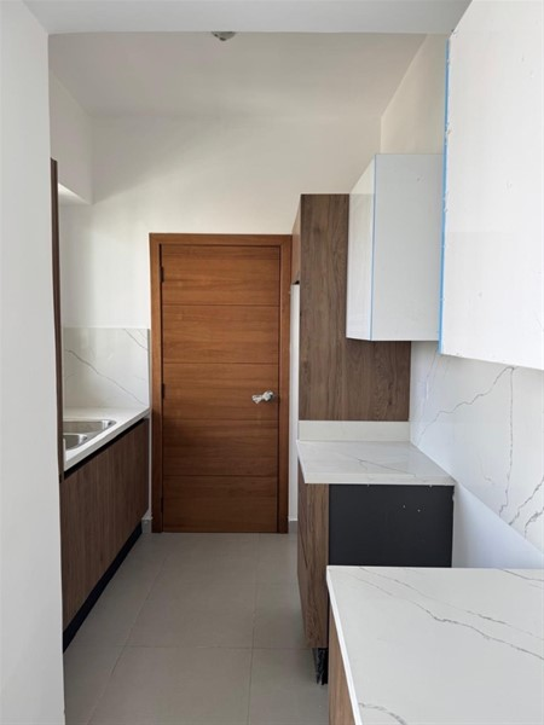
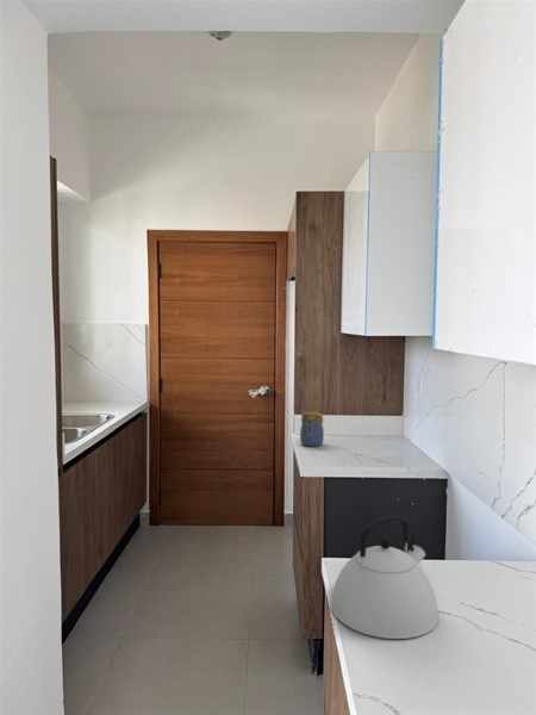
+ jar [299,410,325,448]
+ kettle [330,515,440,640]
